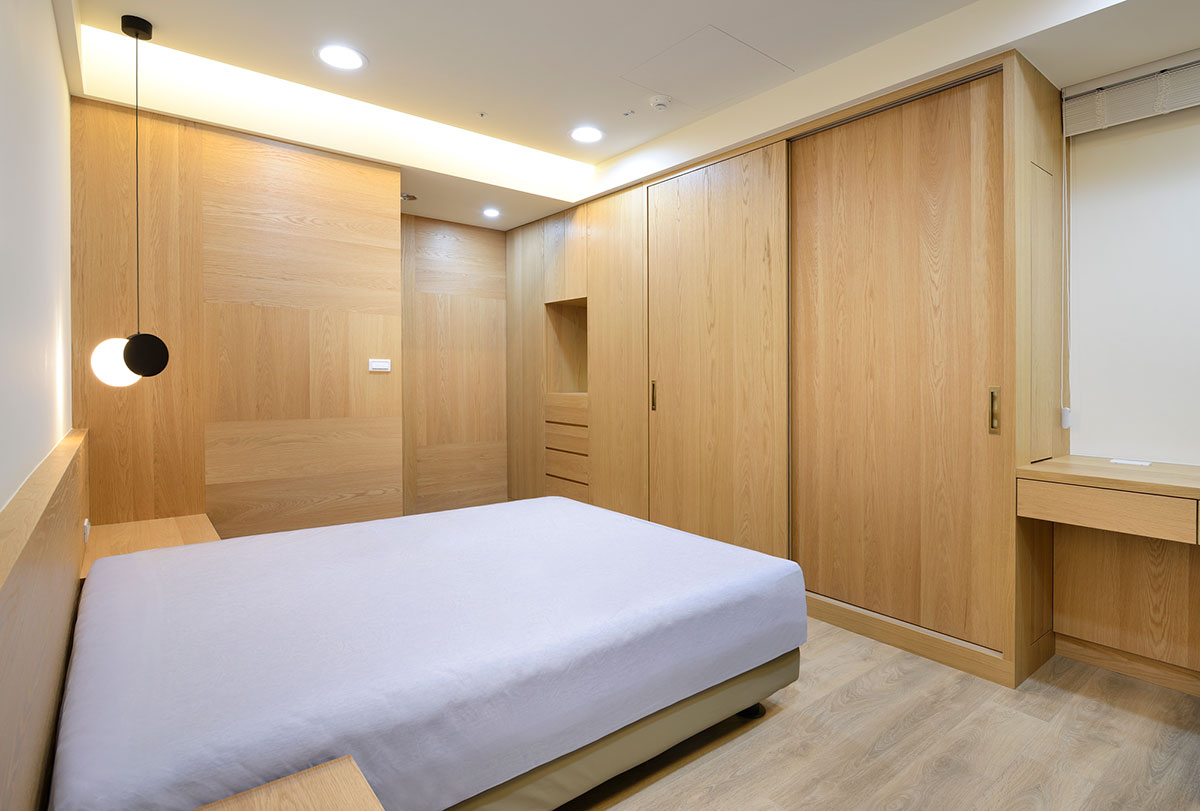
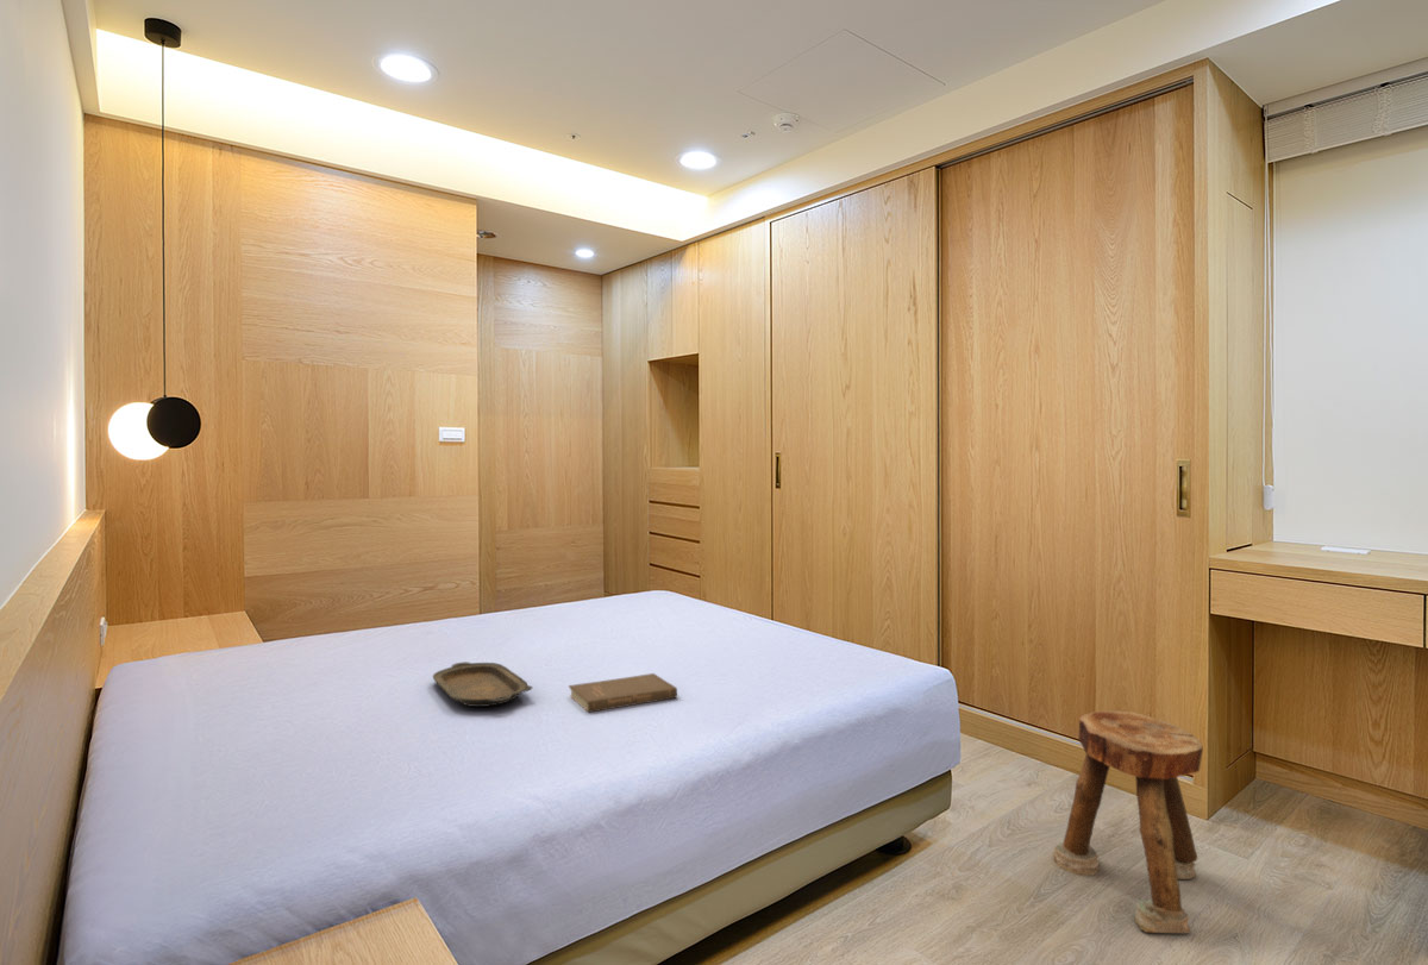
+ stool [1052,709,1204,934]
+ serving tray [432,660,533,708]
+ book [568,672,678,714]
